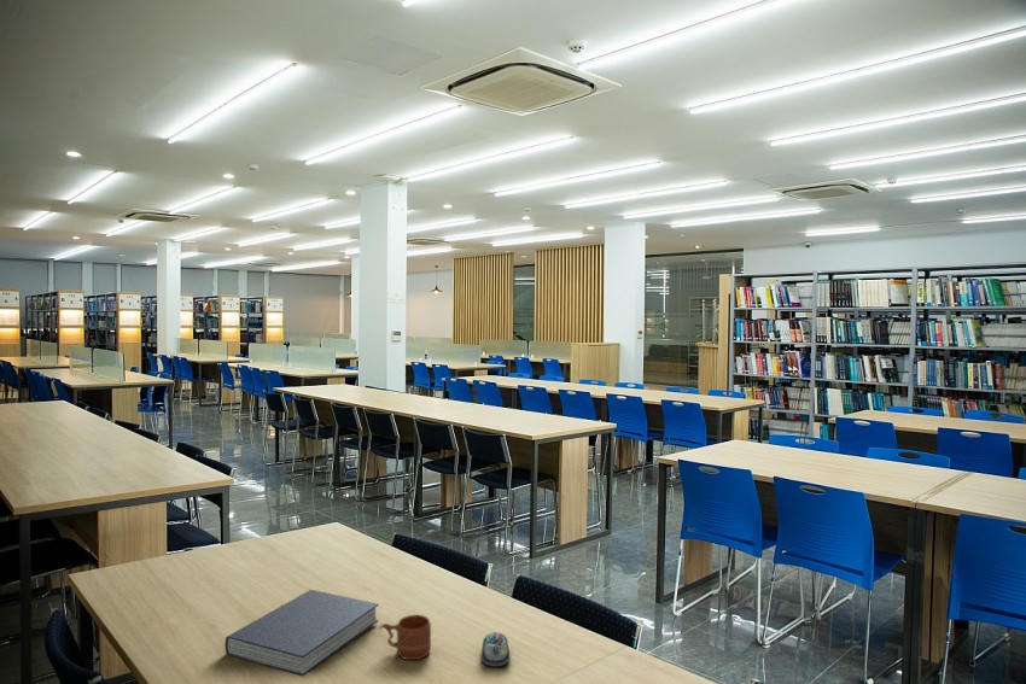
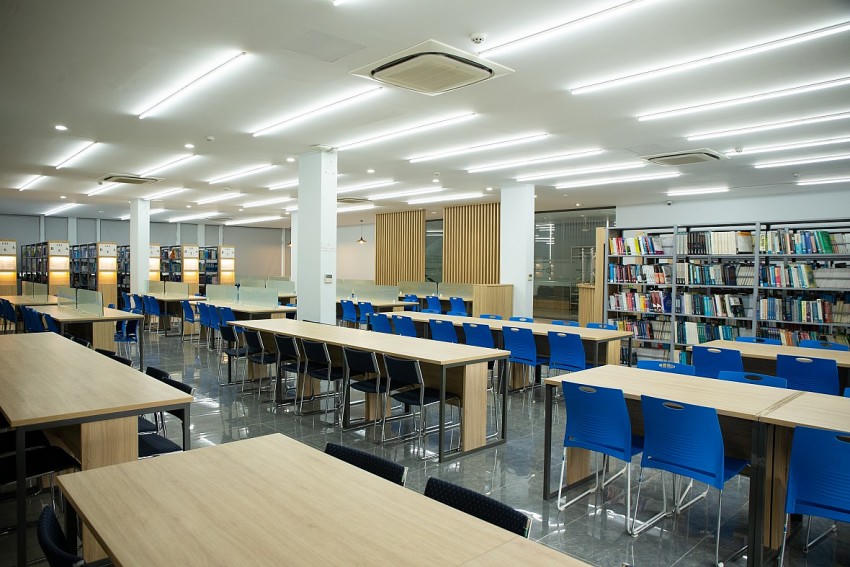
- book [223,589,380,678]
- mug [378,614,432,661]
- computer mouse [480,631,512,668]
